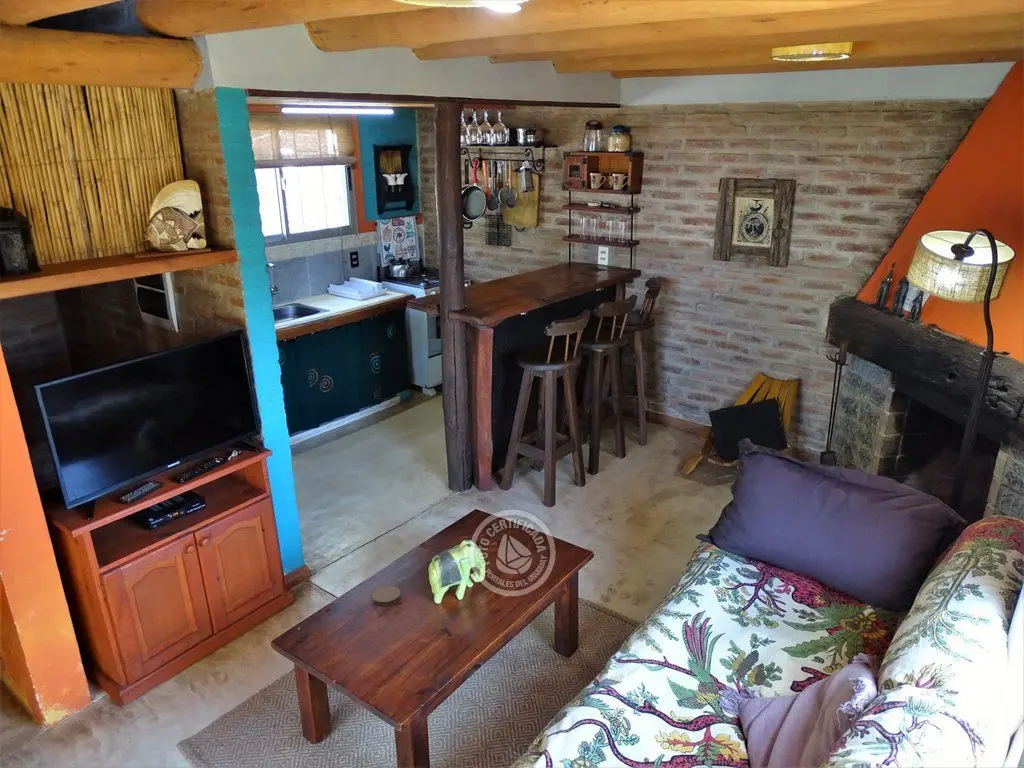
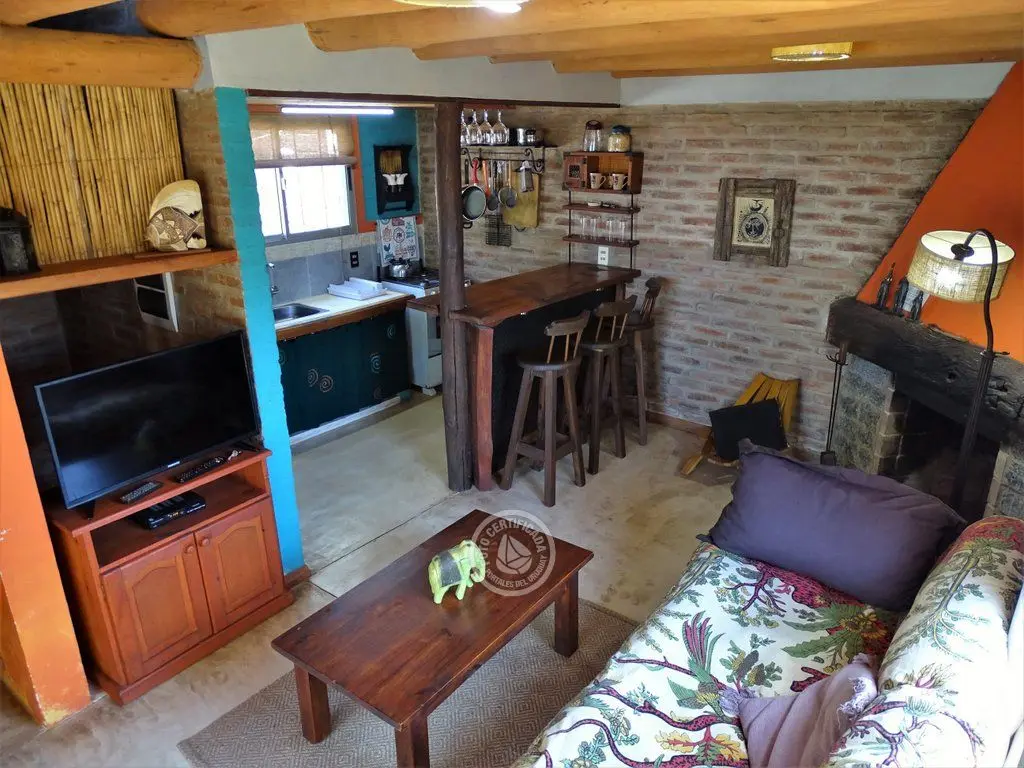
- coaster [371,585,402,607]
